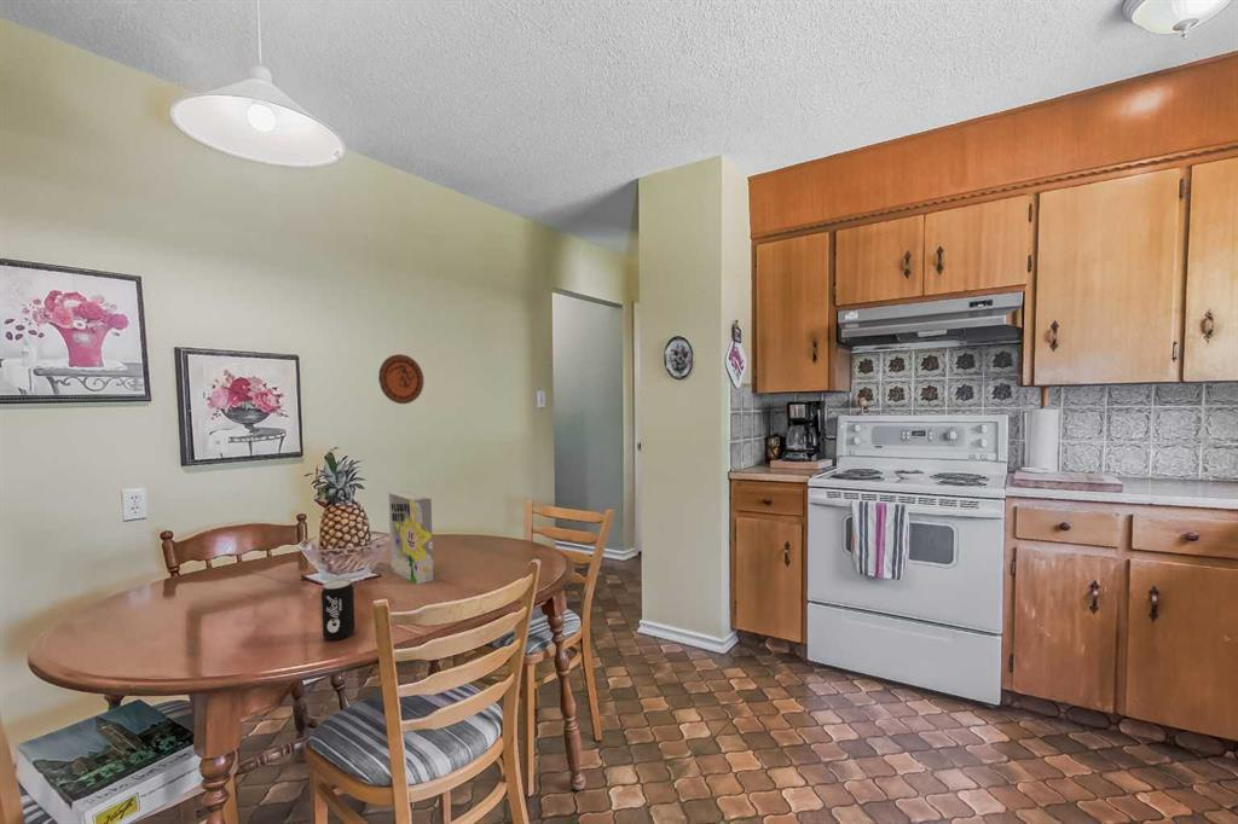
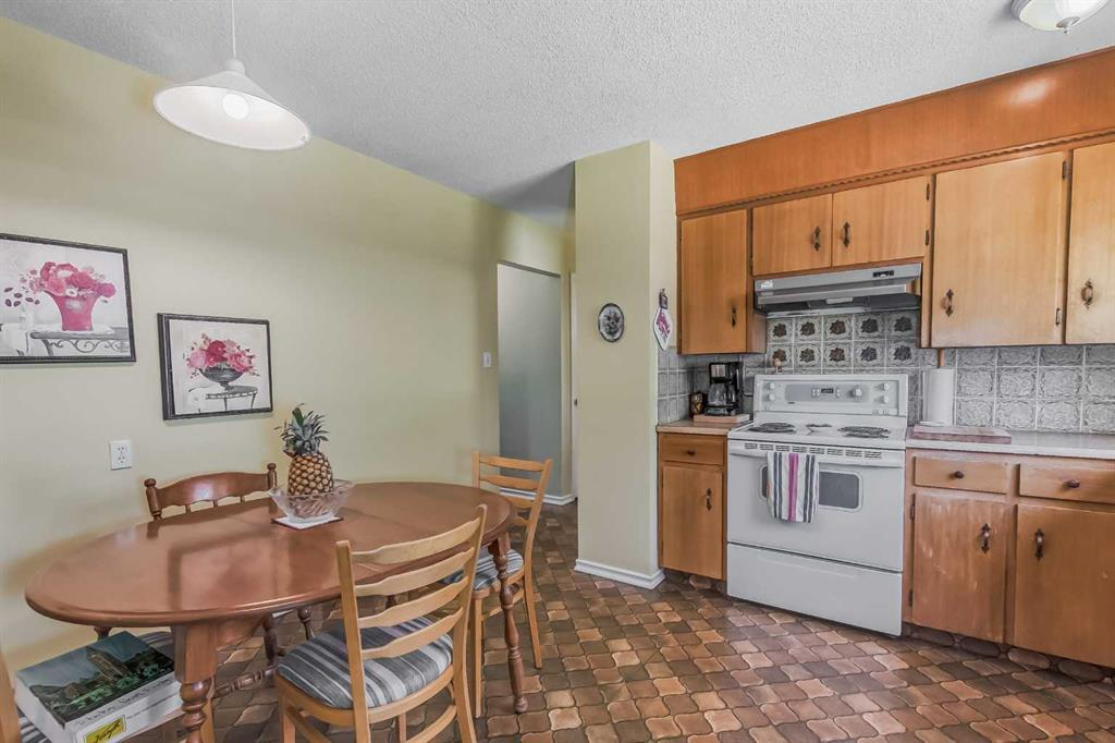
- cereal box [388,491,434,585]
- beverage can [320,578,355,642]
- decorative plate [377,353,424,405]
